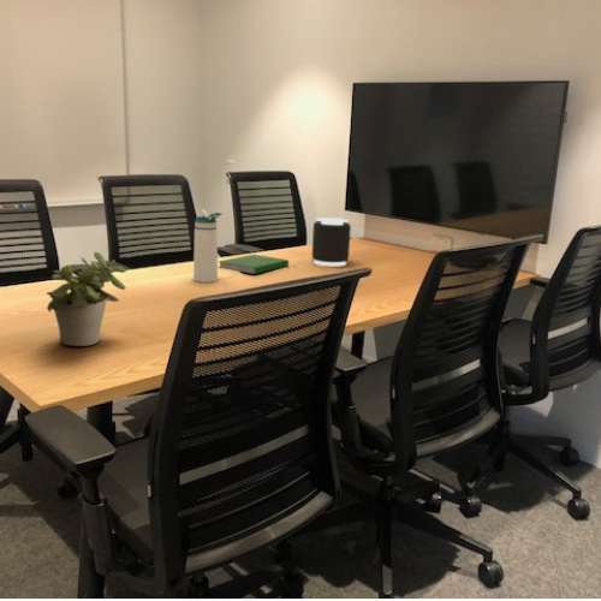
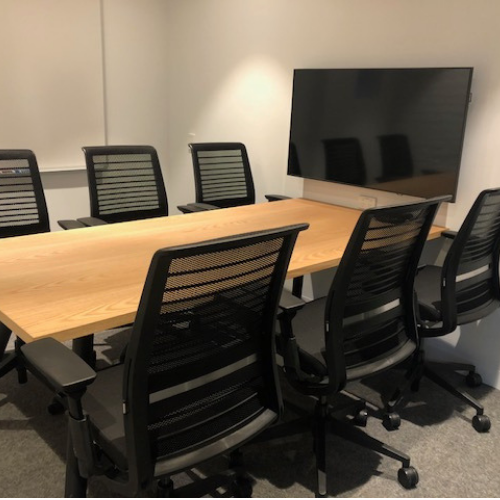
- hardcover book [218,254,290,275]
- water bottle [192,208,224,284]
- potted plant [46,251,127,347]
- speaker [311,216,352,267]
